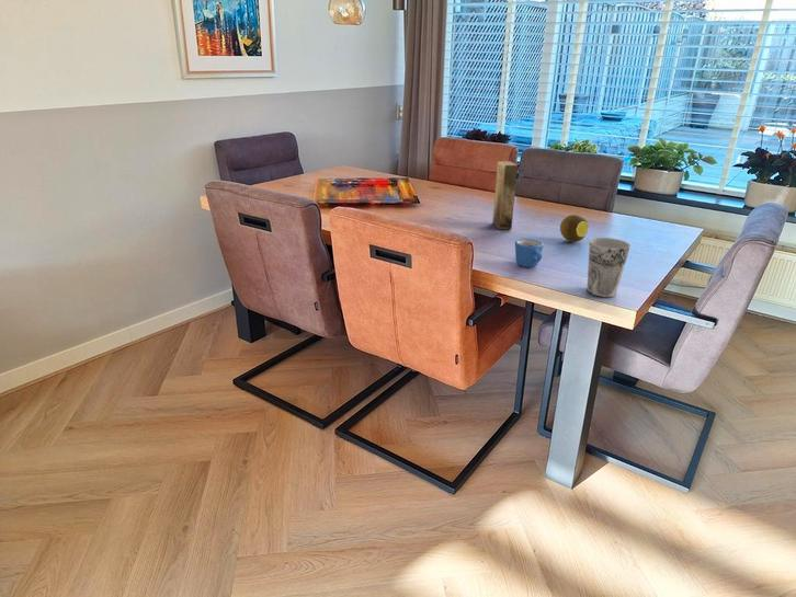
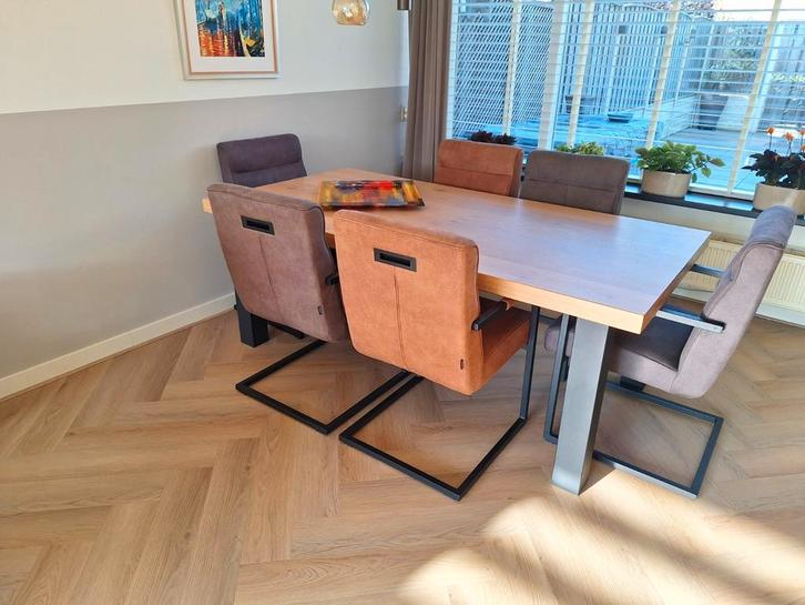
- box [491,160,519,231]
- cup [587,237,632,298]
- mug [514,238,545,268]
- fruit [559,214,589,243]
